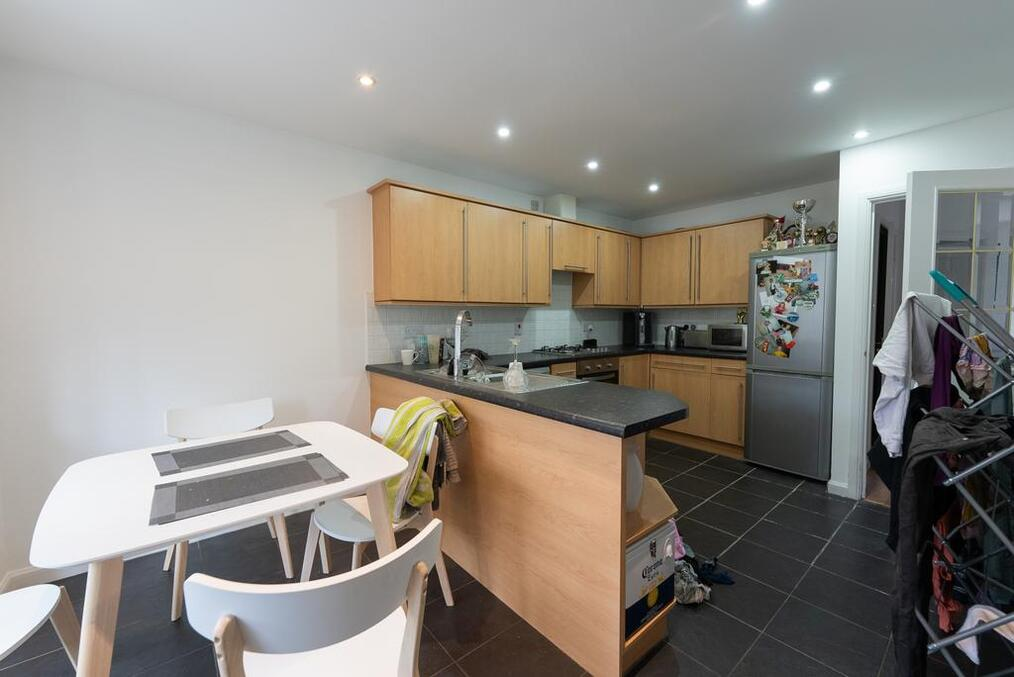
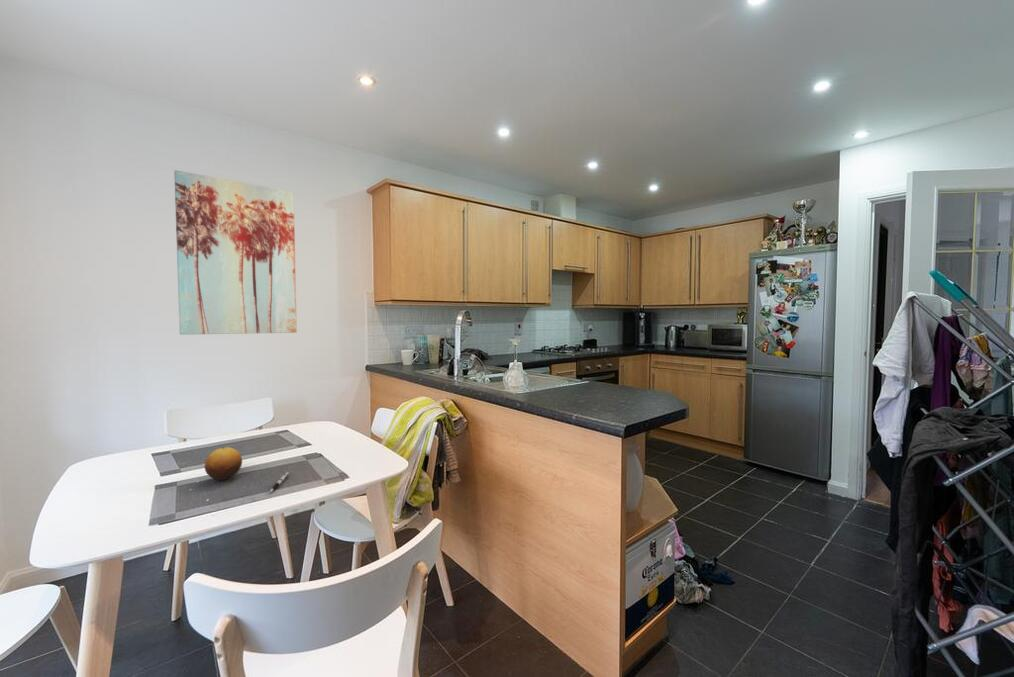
+ fruit [203,446,243,481]
+ pen [268,471,290,494]
+ wall art [173,169,298,336]
